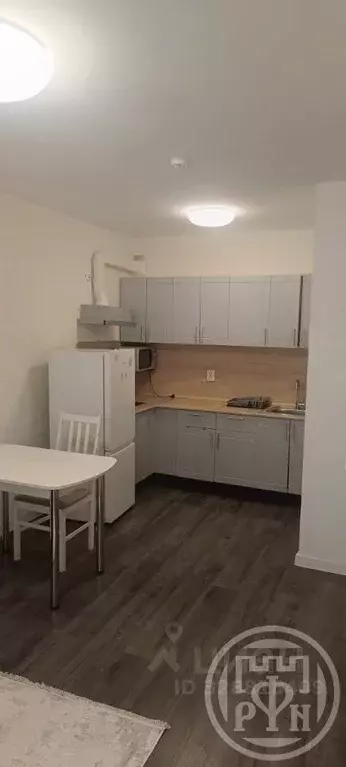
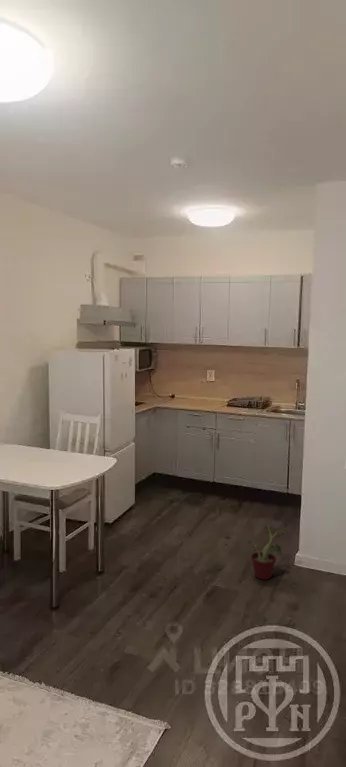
+ potted plant [246,522,288,581]
